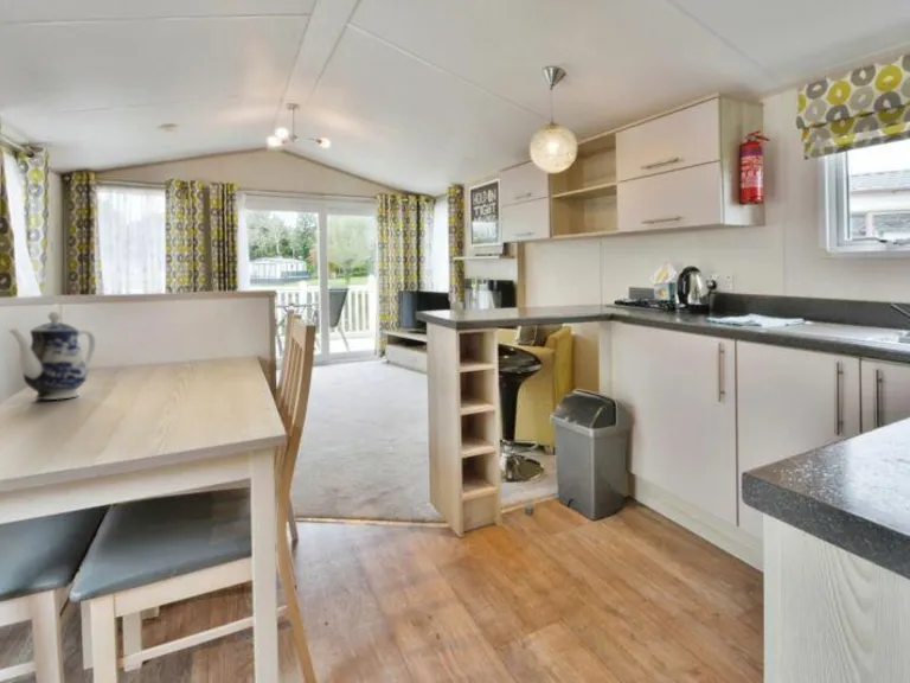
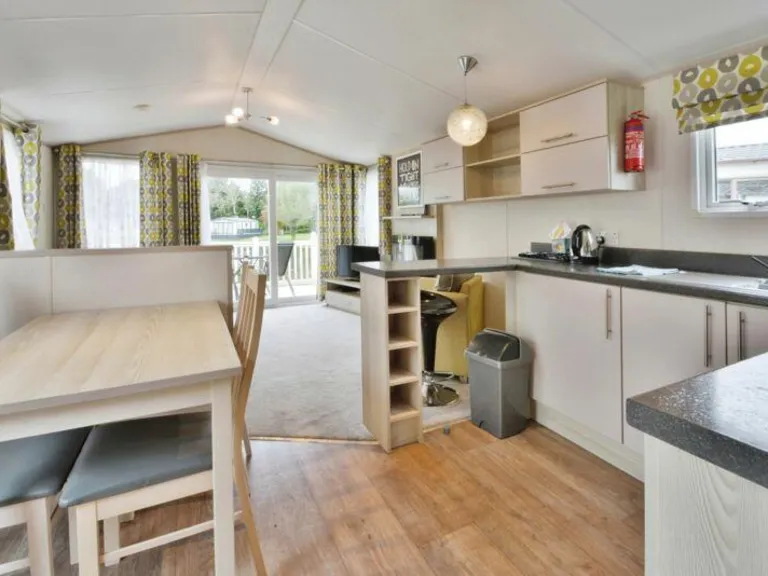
- teapot [8,311,97,401]
